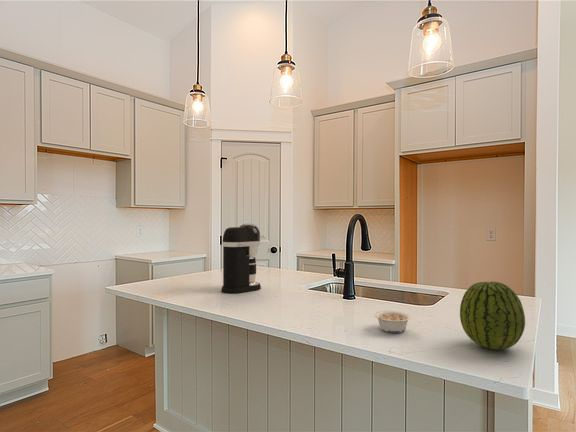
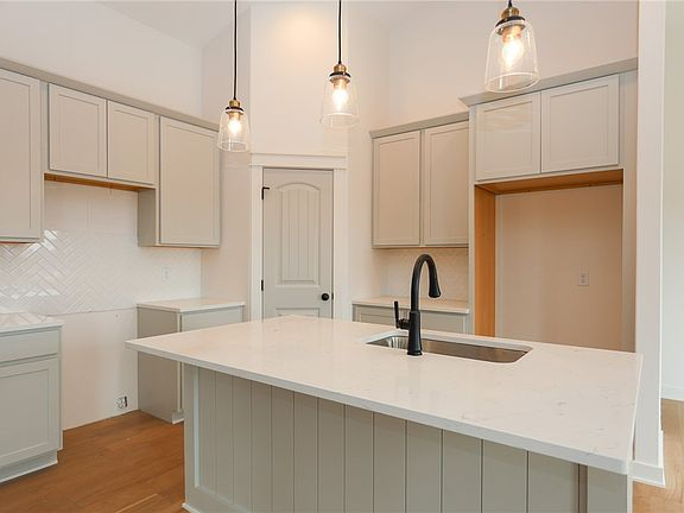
- fruit [459,281,526,351]
- legume [373,310,412,334]
- coffee maker [220,223,262,294]
